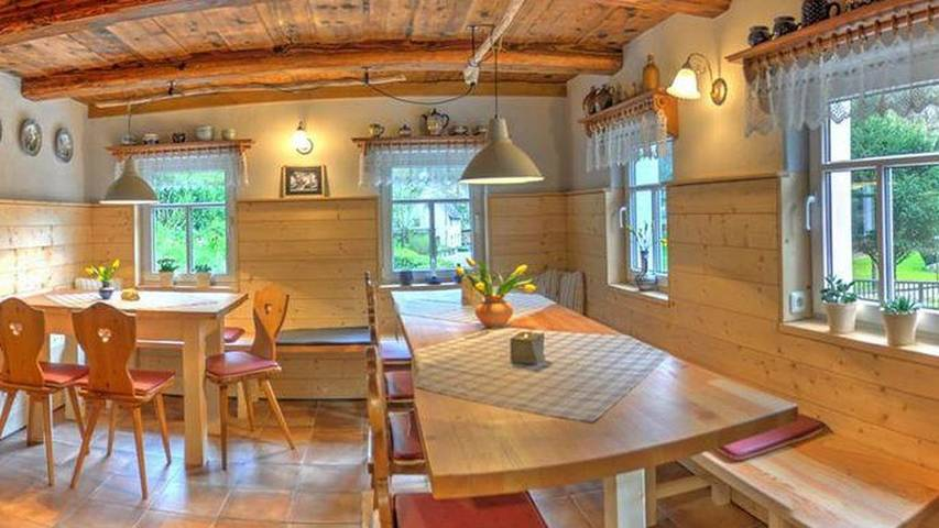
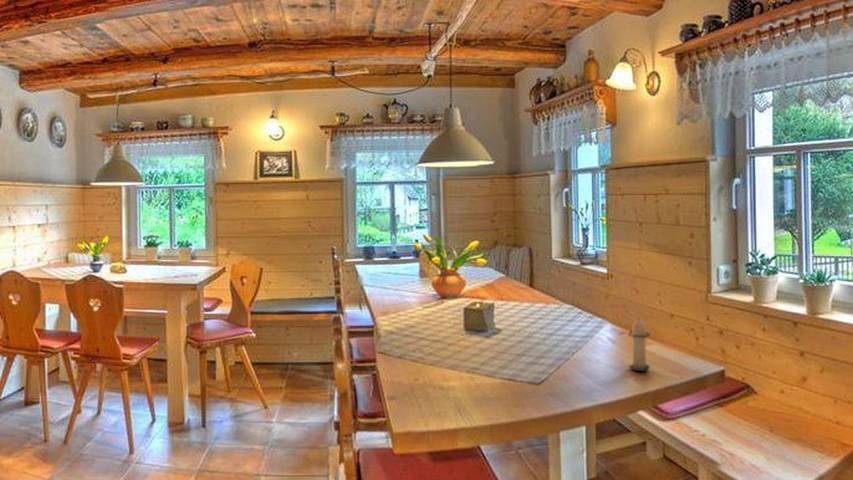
+ candle [626,316,652,372]
